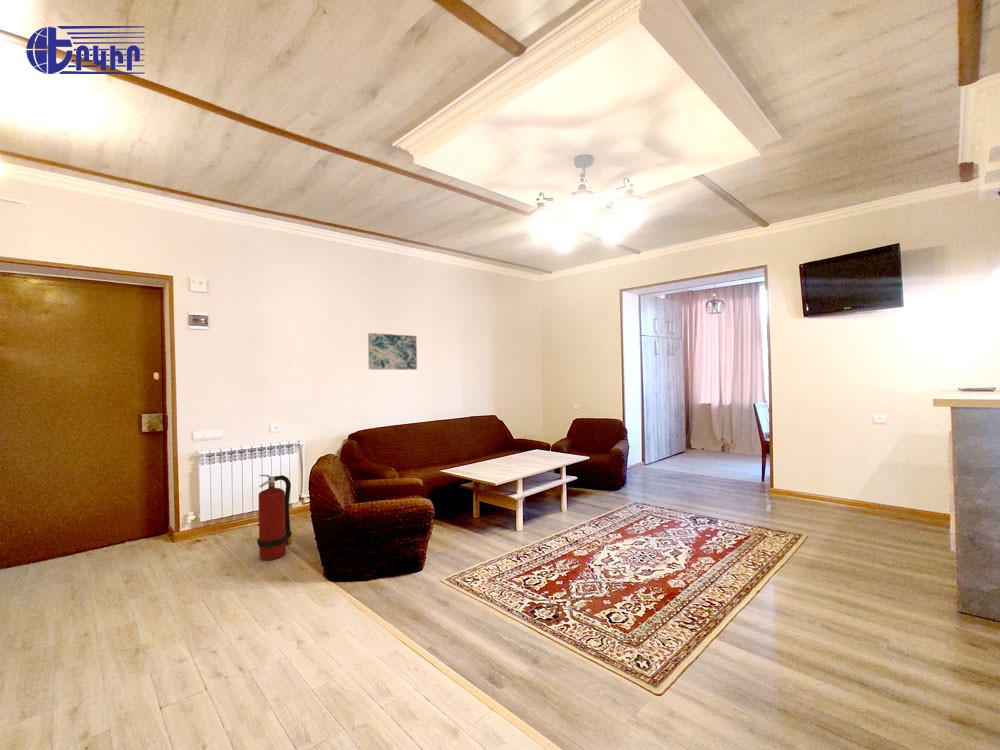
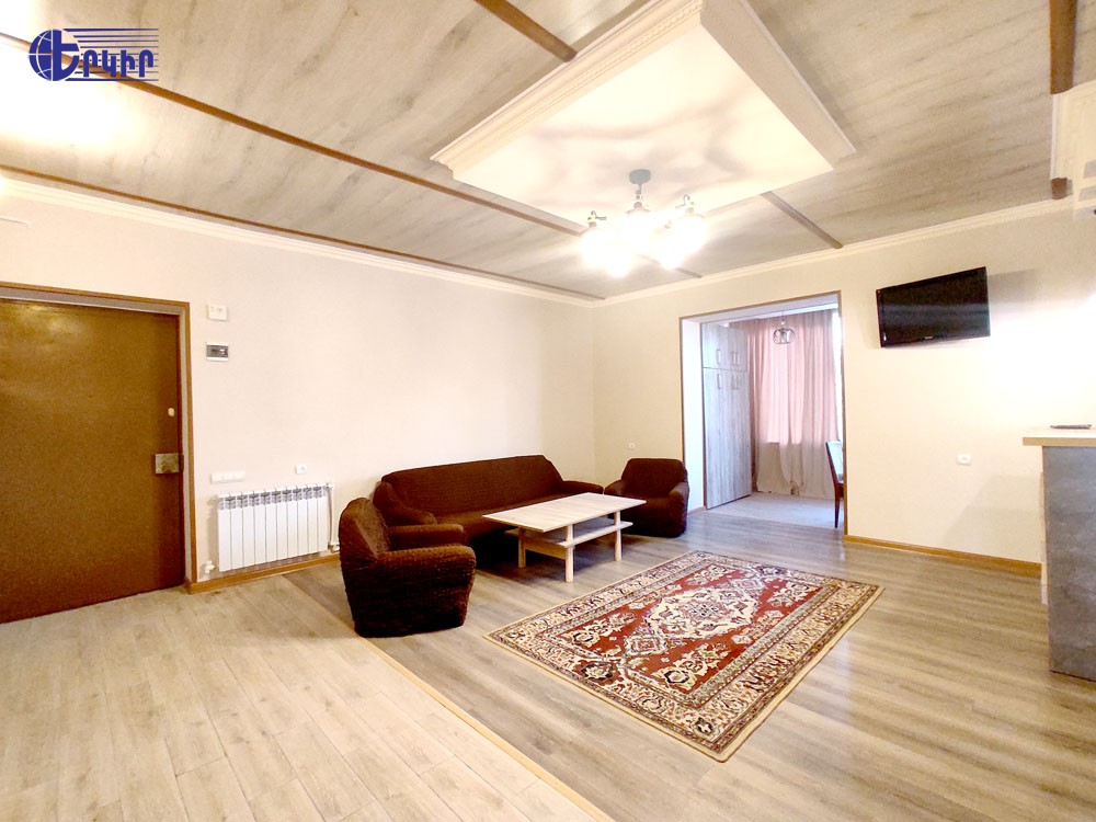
- fire extinguisher [256,474,294,561]
- wall art [367,332,418,371]
